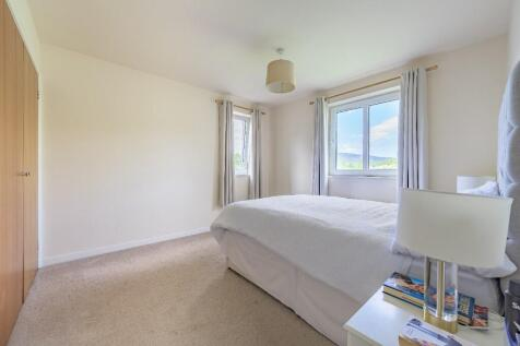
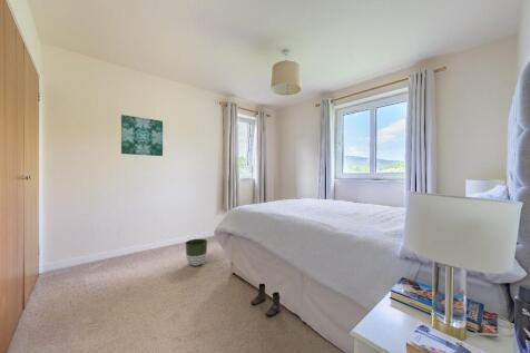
+ planter [185,238,208,266]
+ boots [249,283,282,317]
+ wall art [120,114,164,157]
